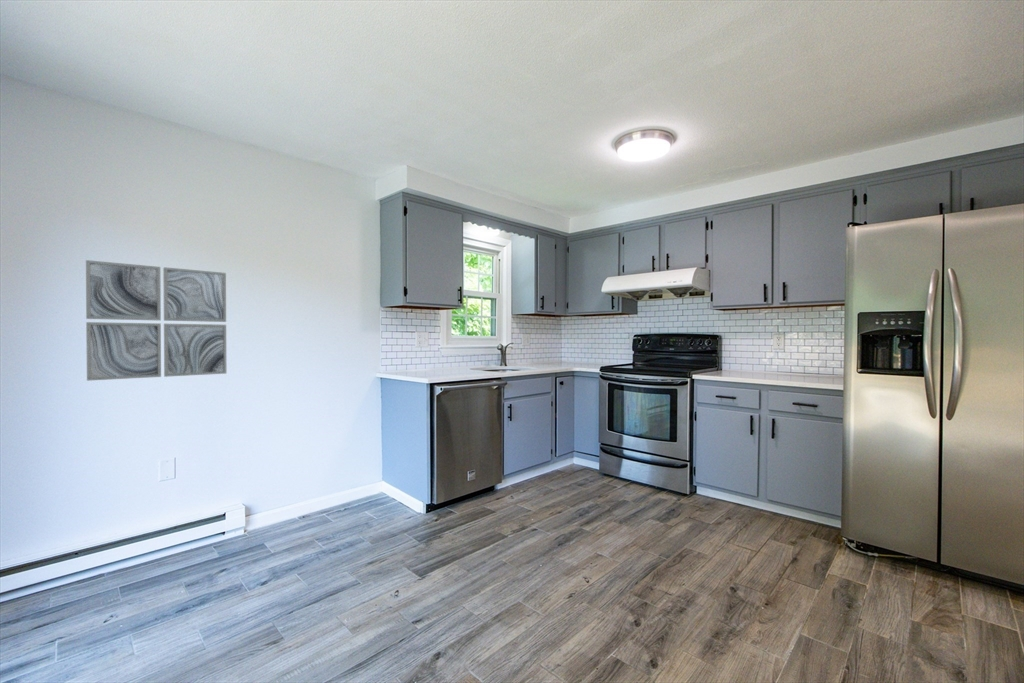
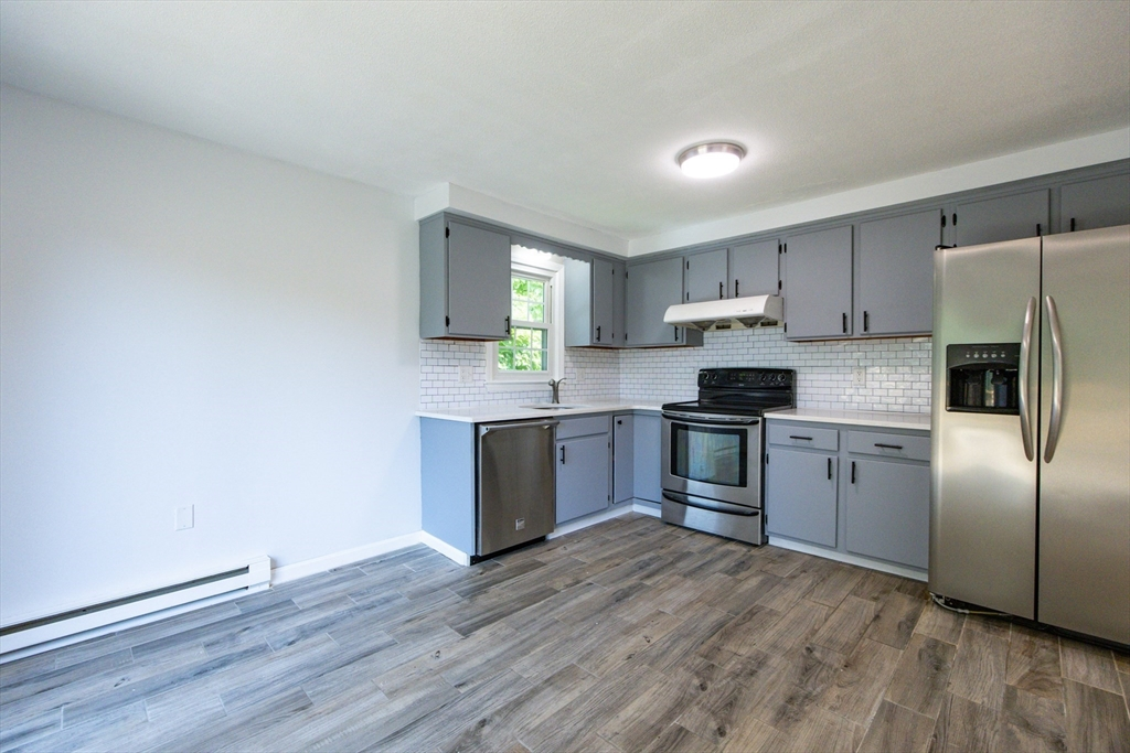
- wall art [85,259,227,382]
